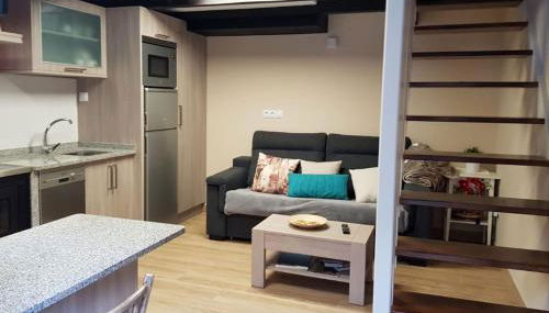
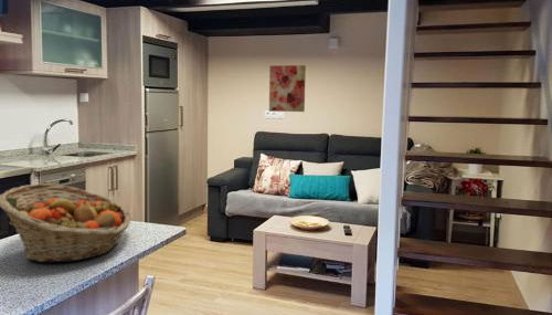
+ wall art [268,64,307,113]
+ fruit basket [0,182,132,264]
